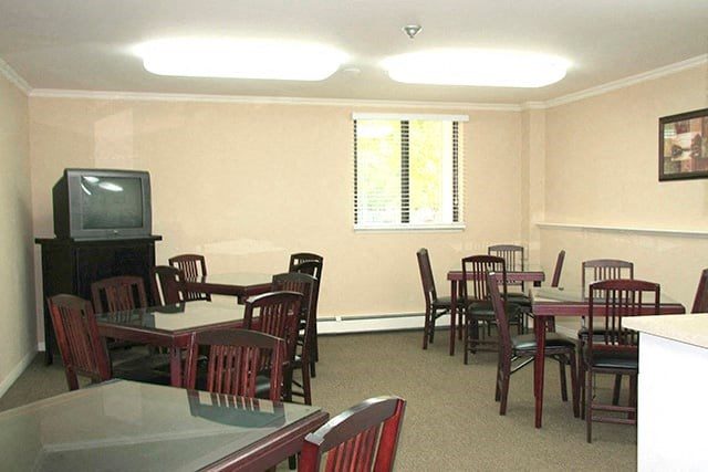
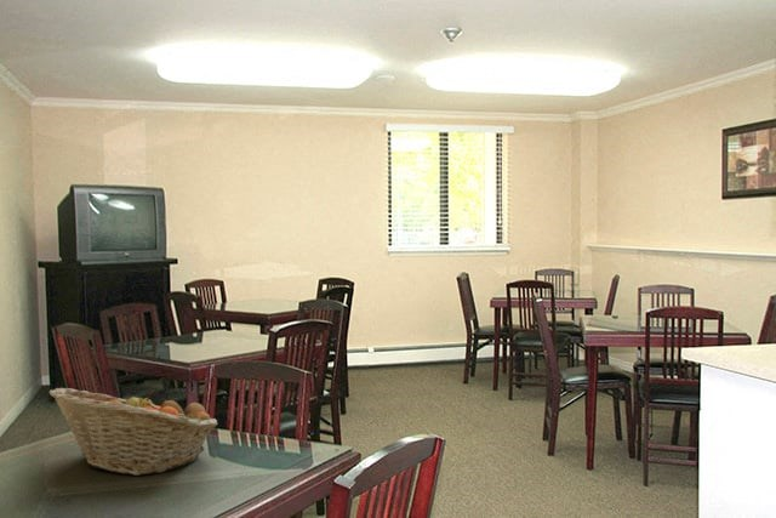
+ fruit basket [47,387,218,477]
